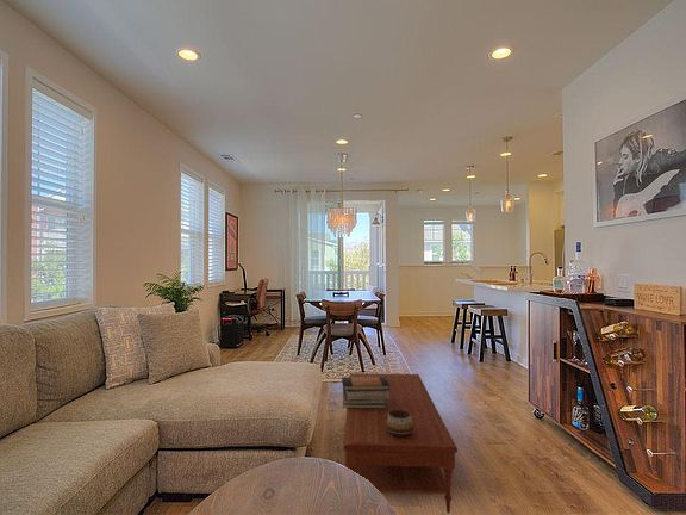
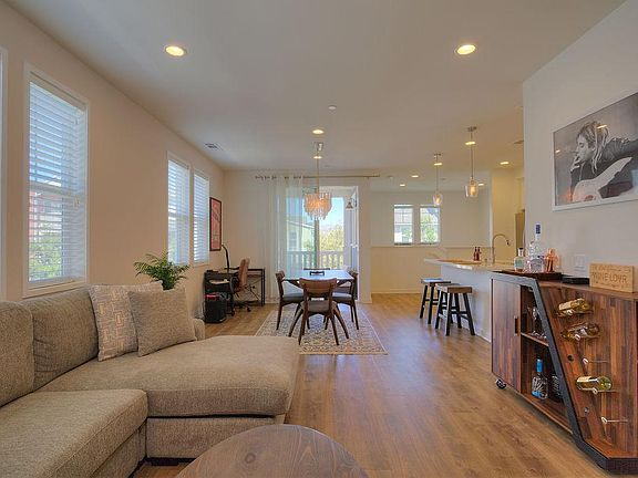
- decorative bowl [386,410,414,436]
- coffee table [342,372,459,514]
- book stack [341,376,389,409]
